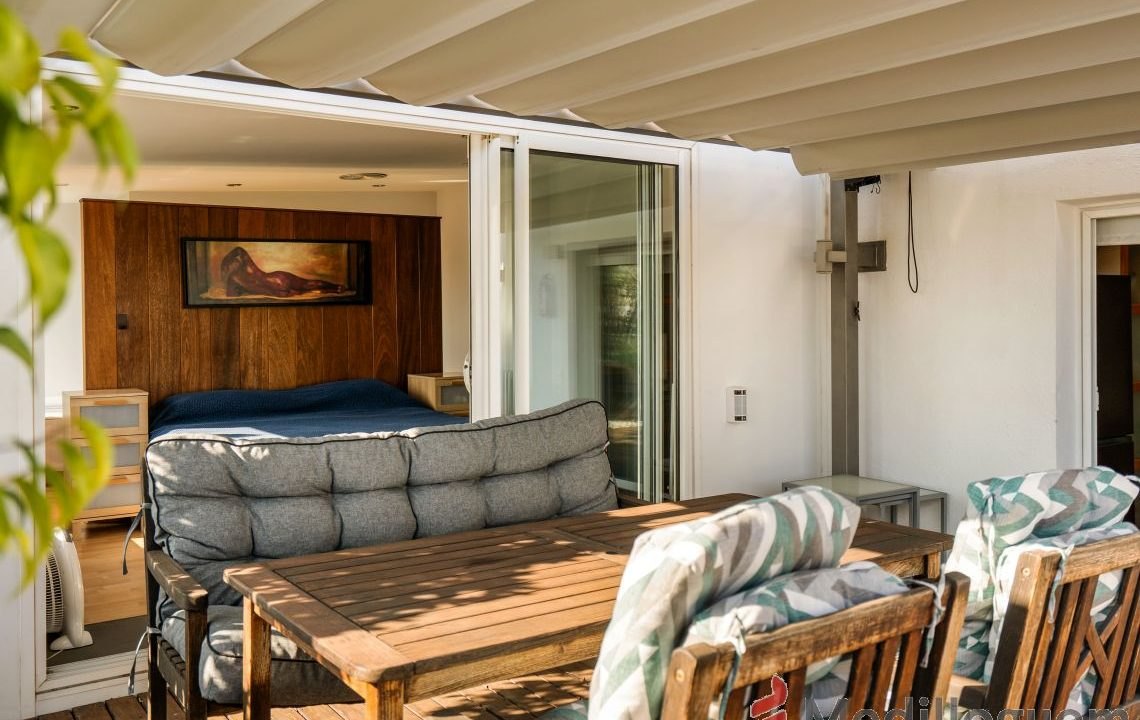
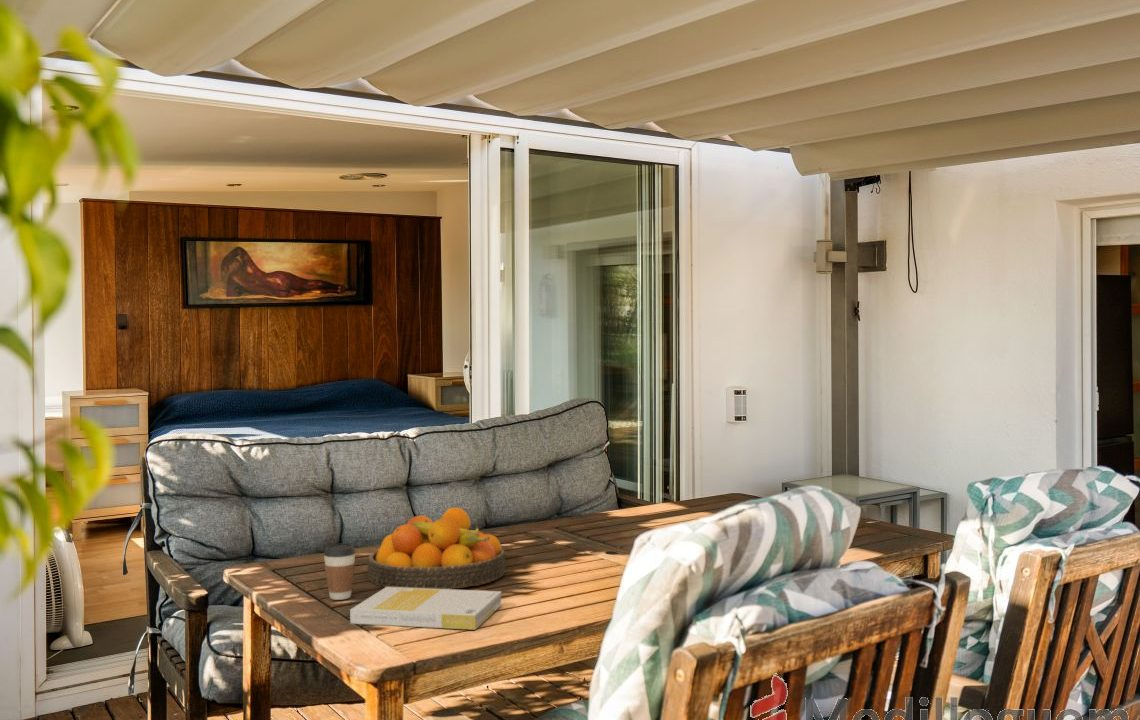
+ fruit bowl [367,506,507,590]
+ coffee cup [322,542,357,601]
+ book [349,587,503,631]
